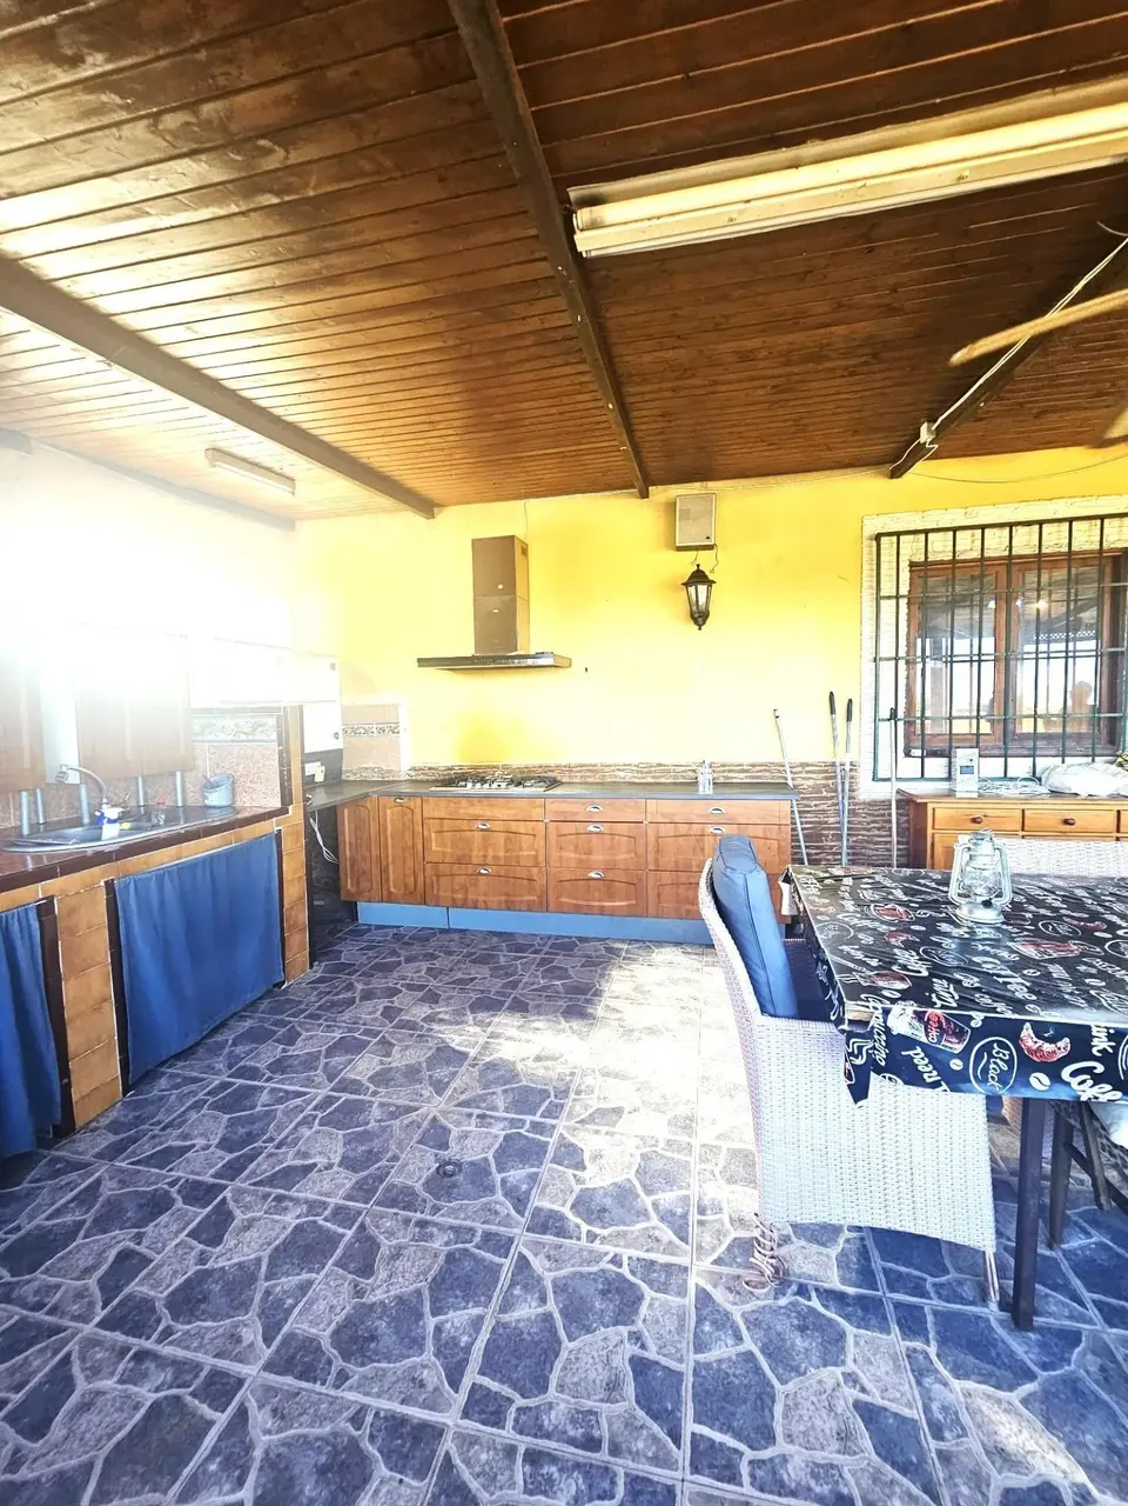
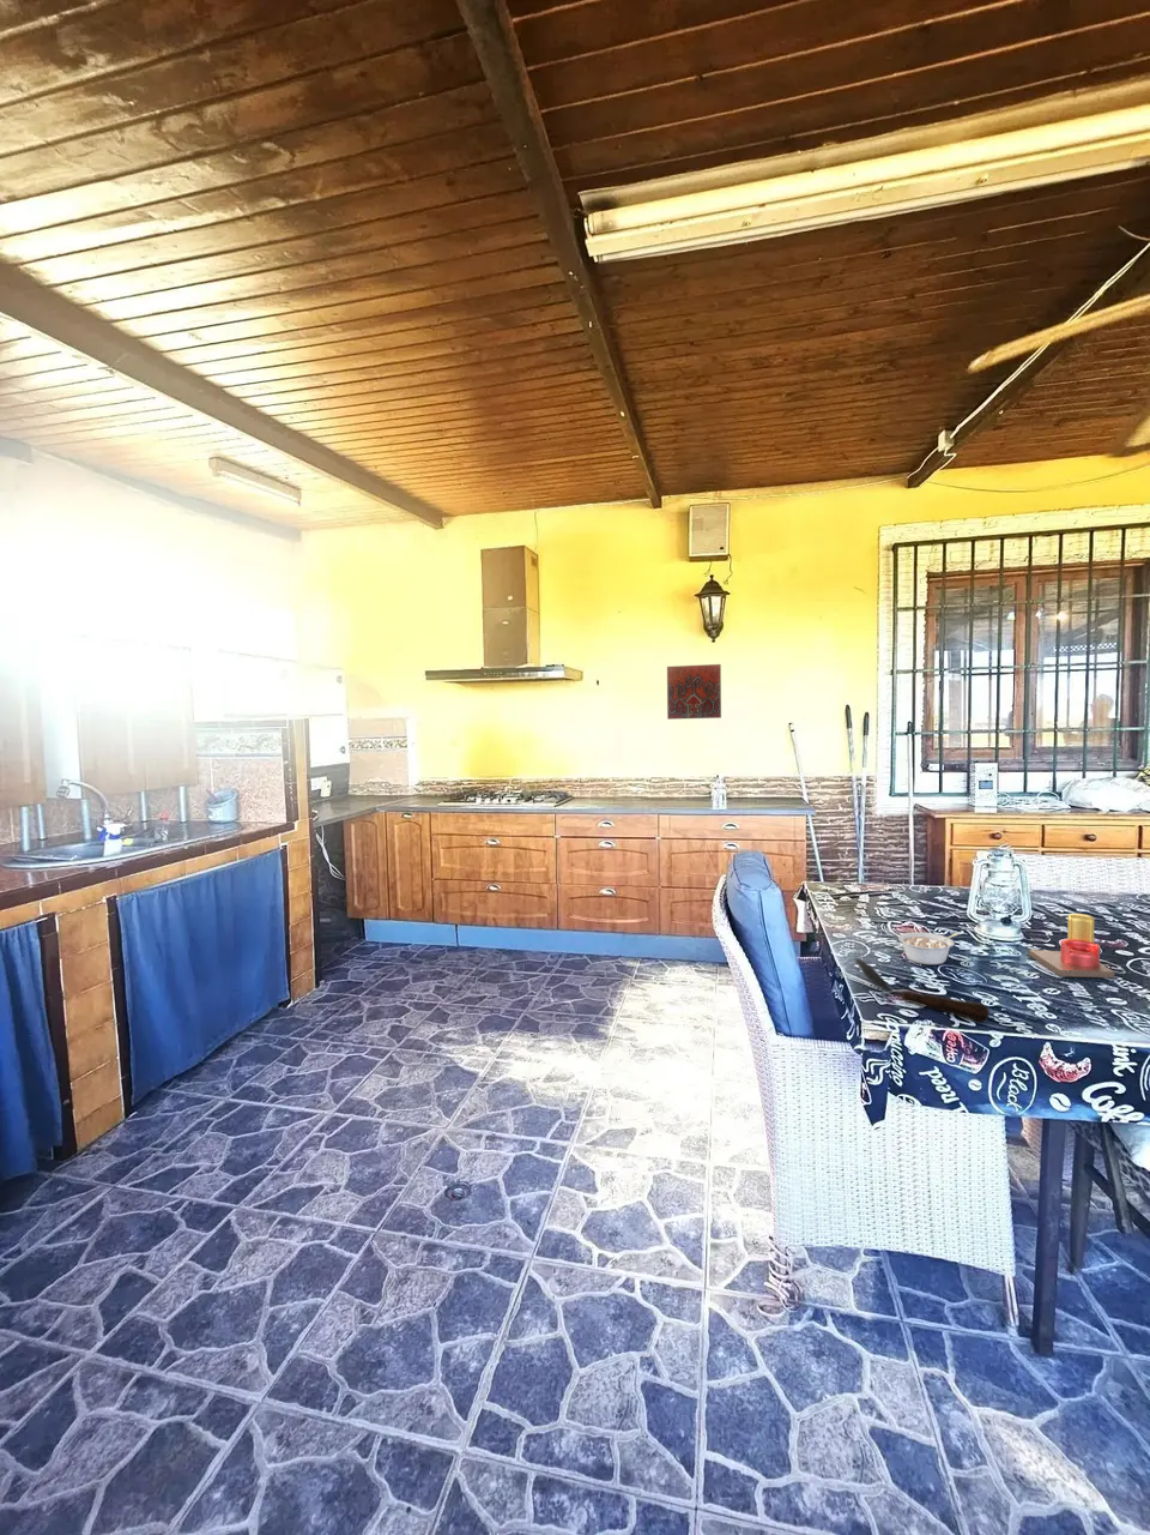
+ spoon [854,957,991,1024]
+ legume [898,931,960,966]
+ candle [1028,913,1115,979]
+ decorative tile [666,664,722,720]
